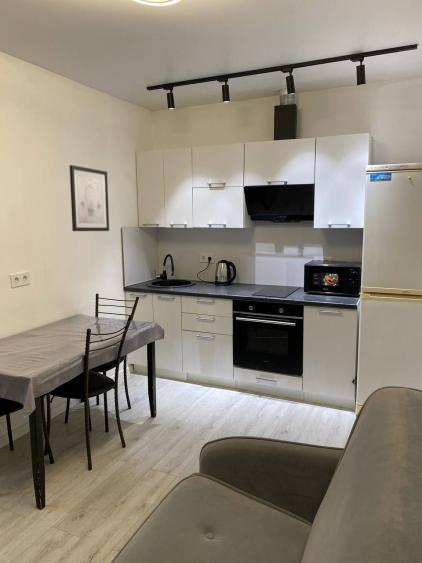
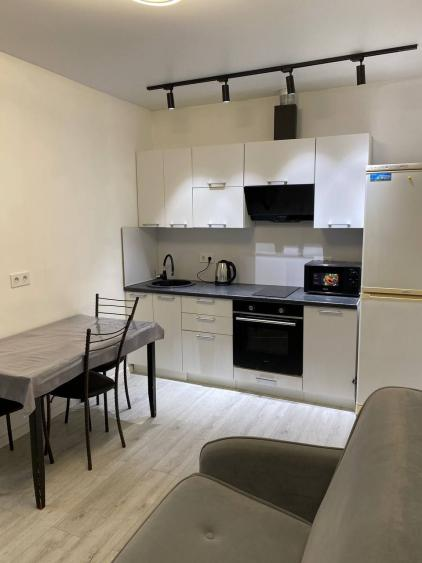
- wall art [69,164,110,232]
